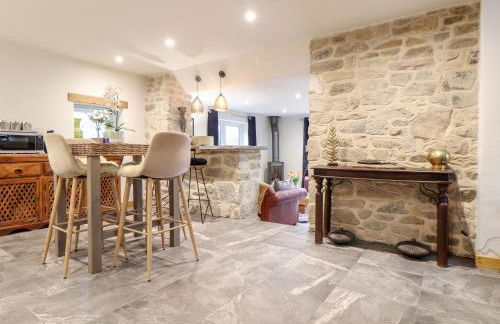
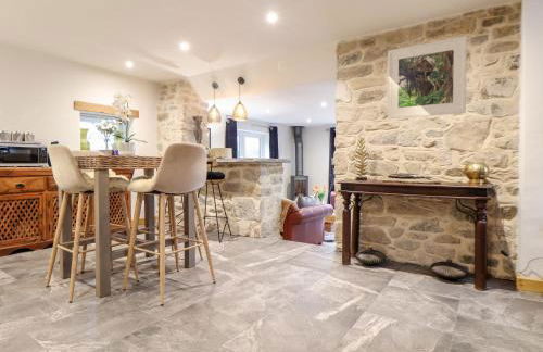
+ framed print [387,35,468,120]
